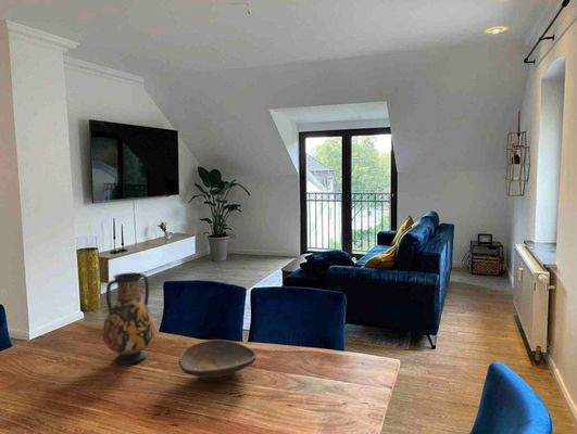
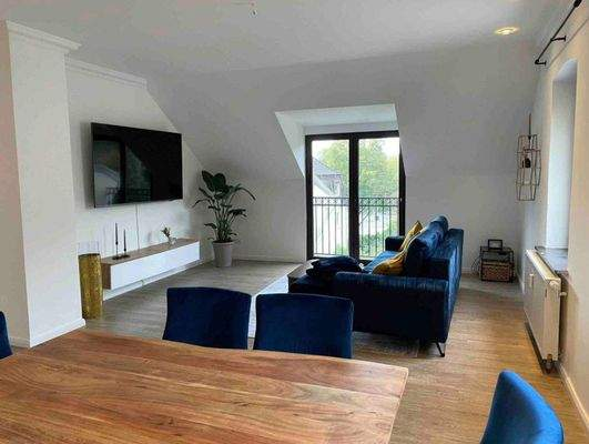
- vase [101,271,156,366]
- decorative bowl [178,339,258,382]
